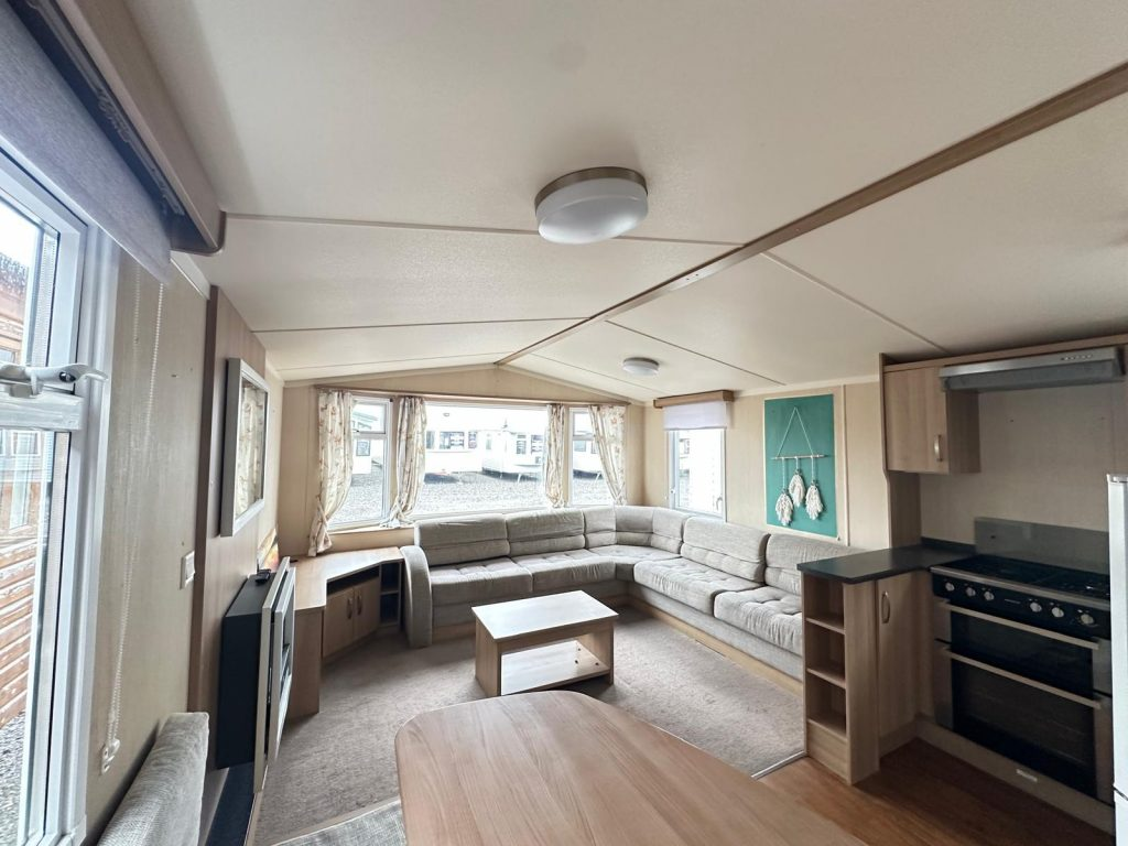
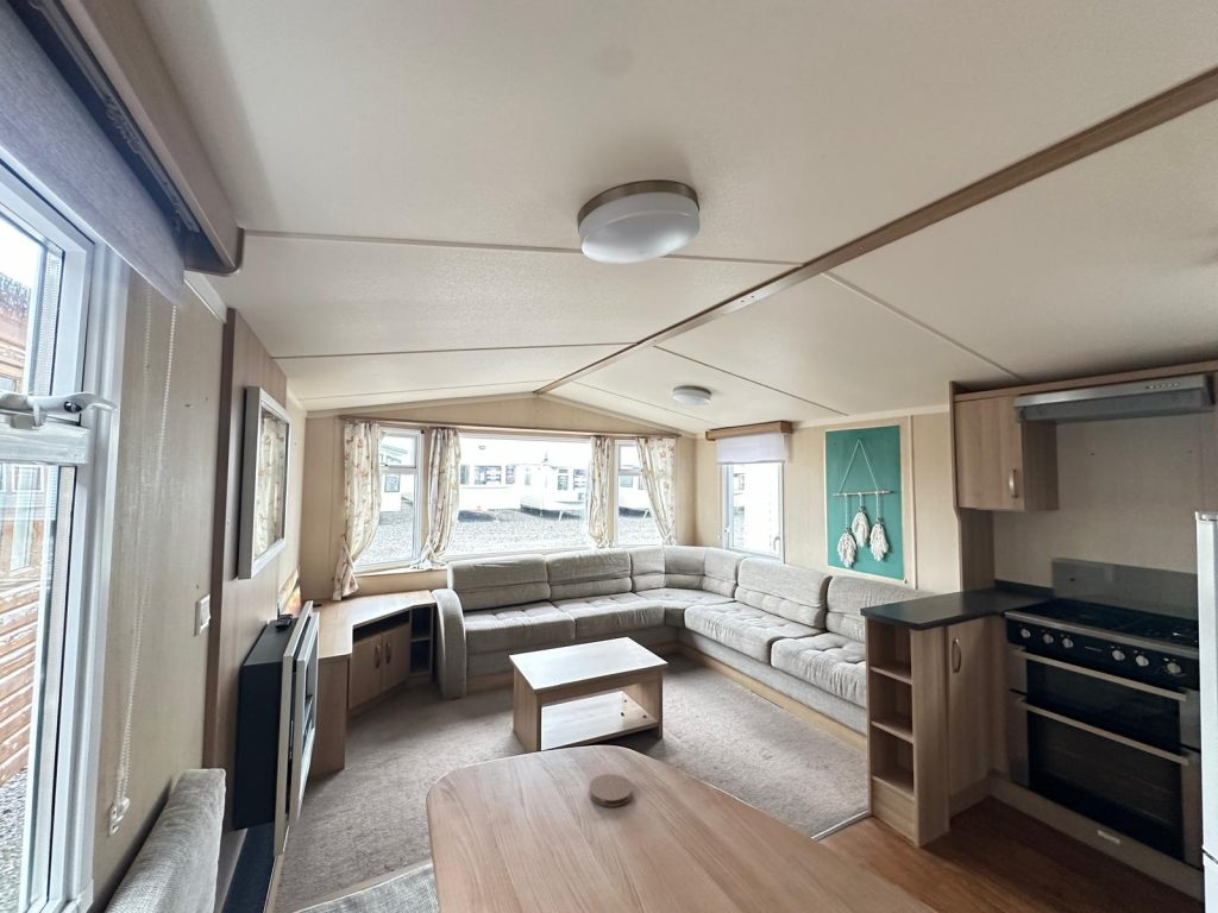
+ coaster [589,773,634,808]
